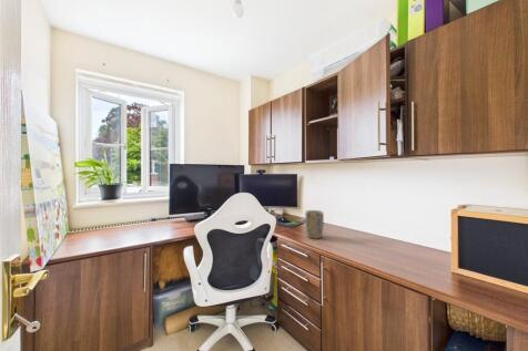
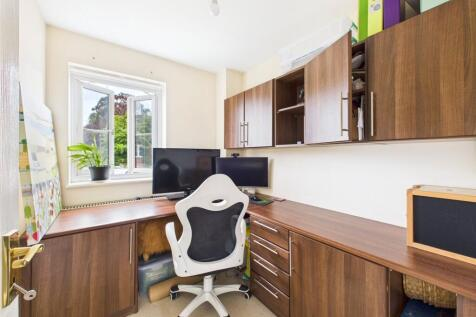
- plant pot [304,209,325,240]
